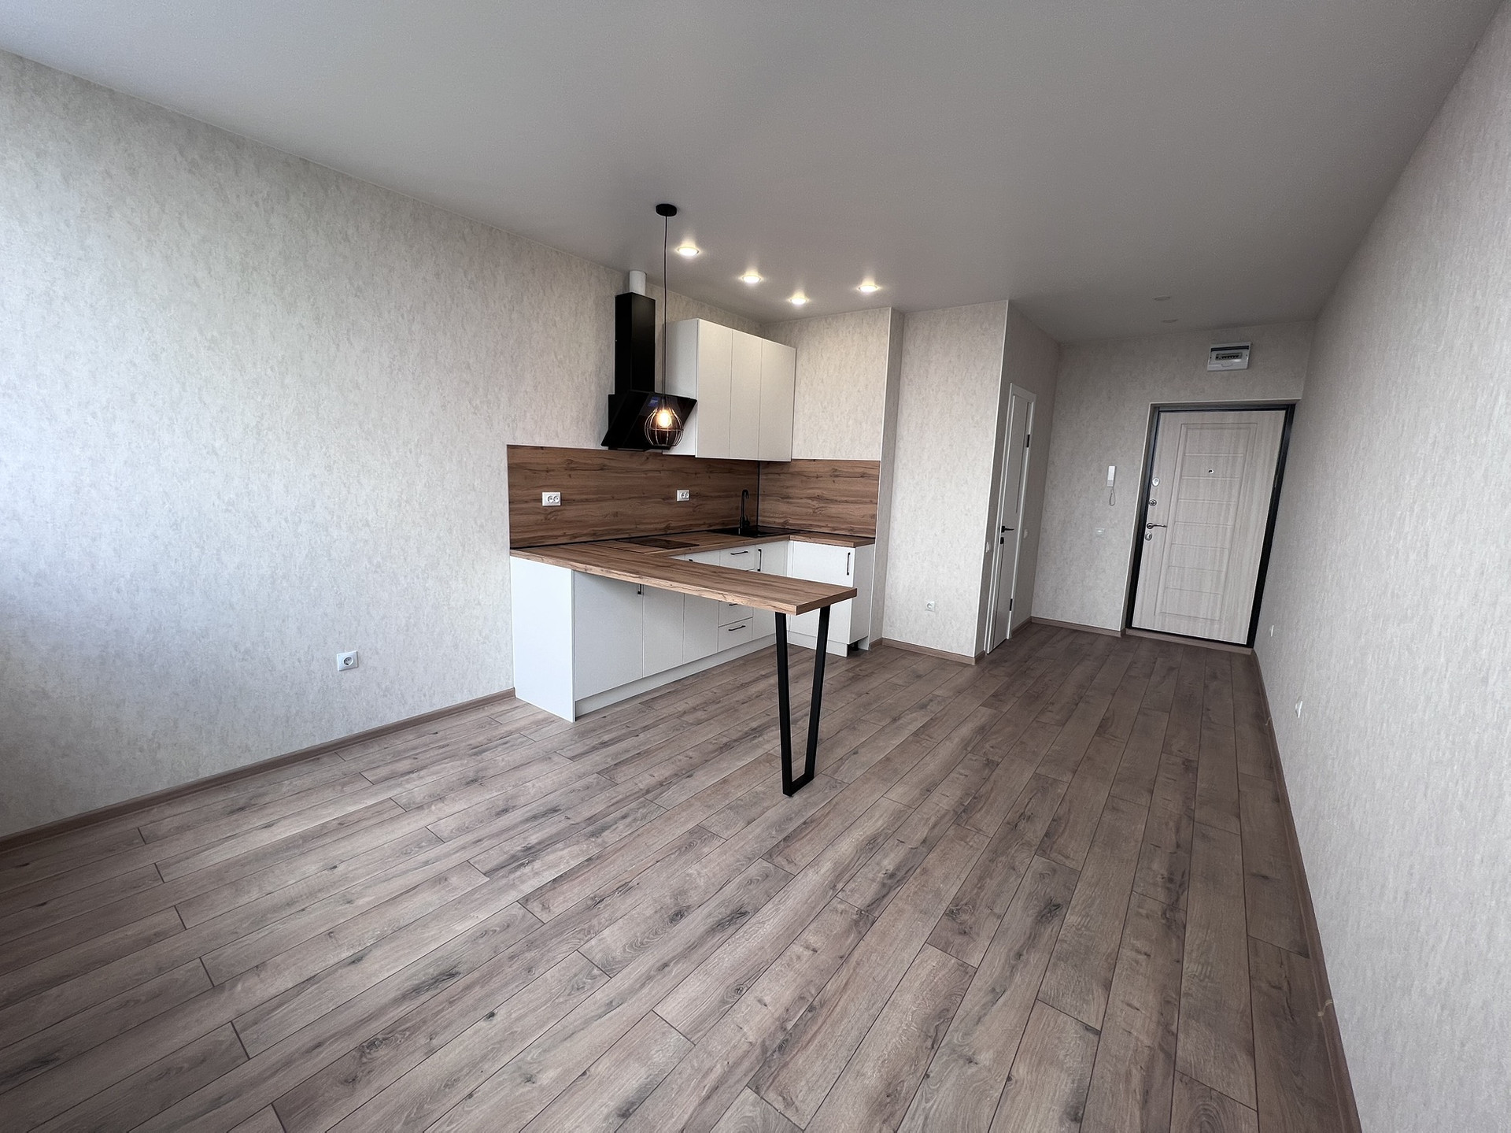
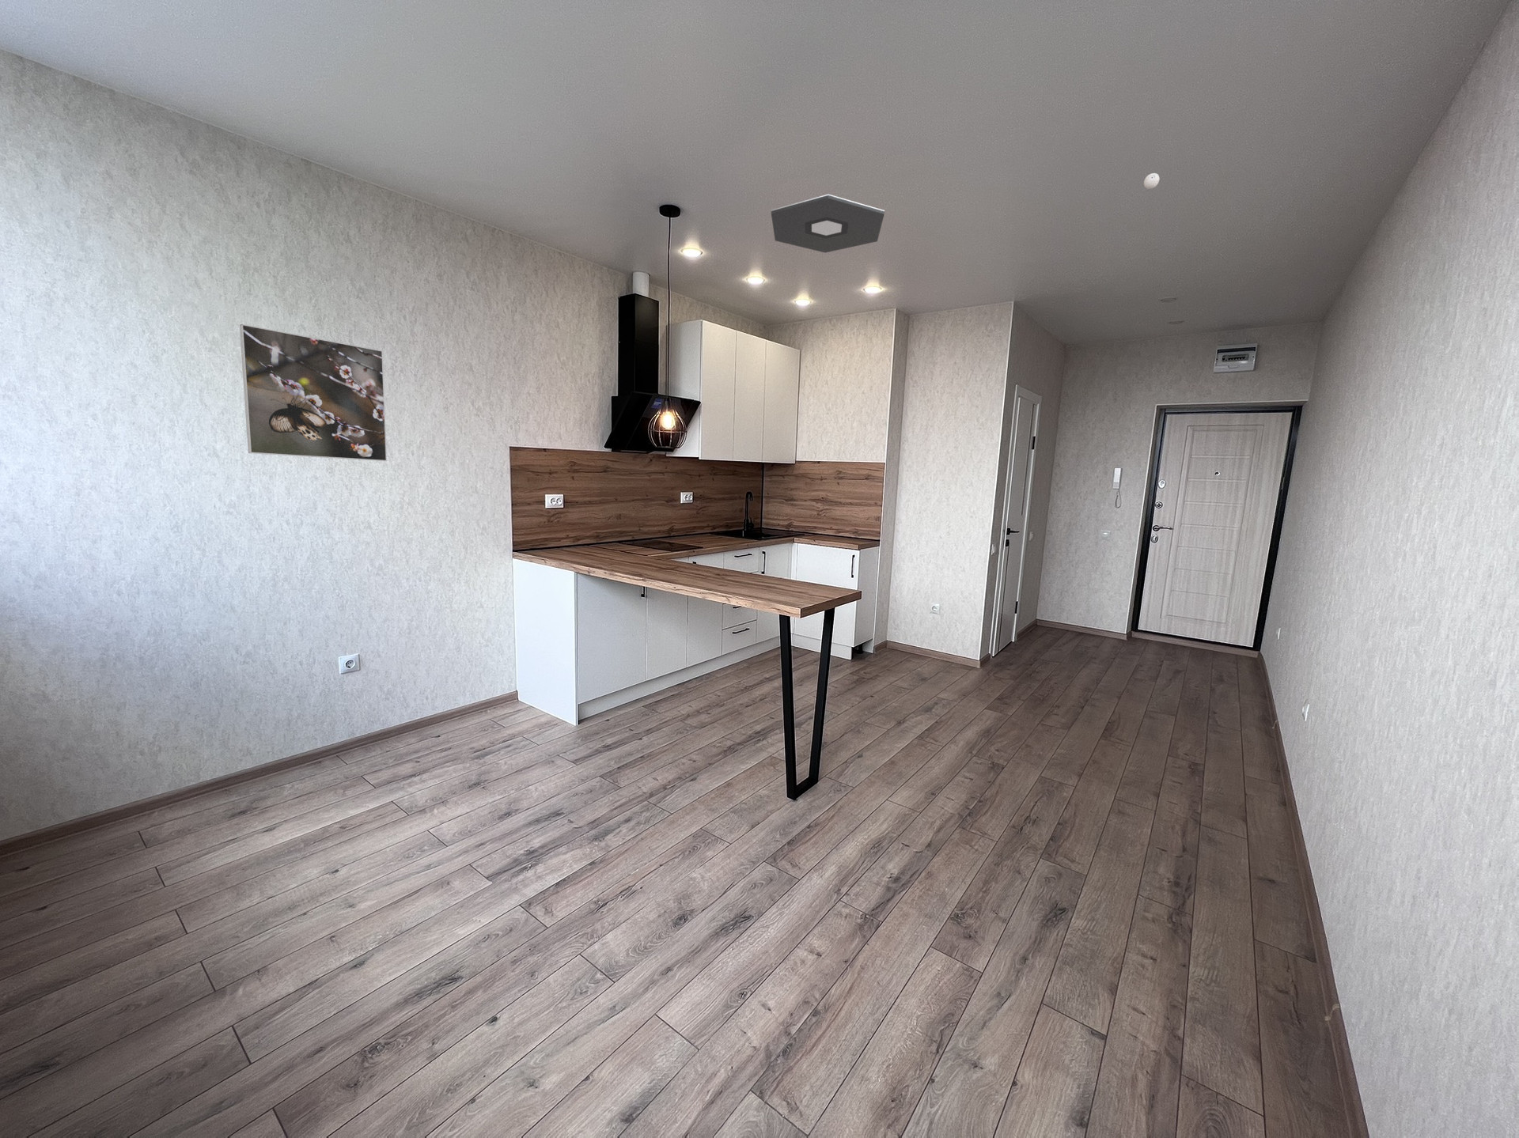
+ ceiling light [770,194,885,253]
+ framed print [239,324,388,461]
+ eyeball [1143,172,1160,190]
